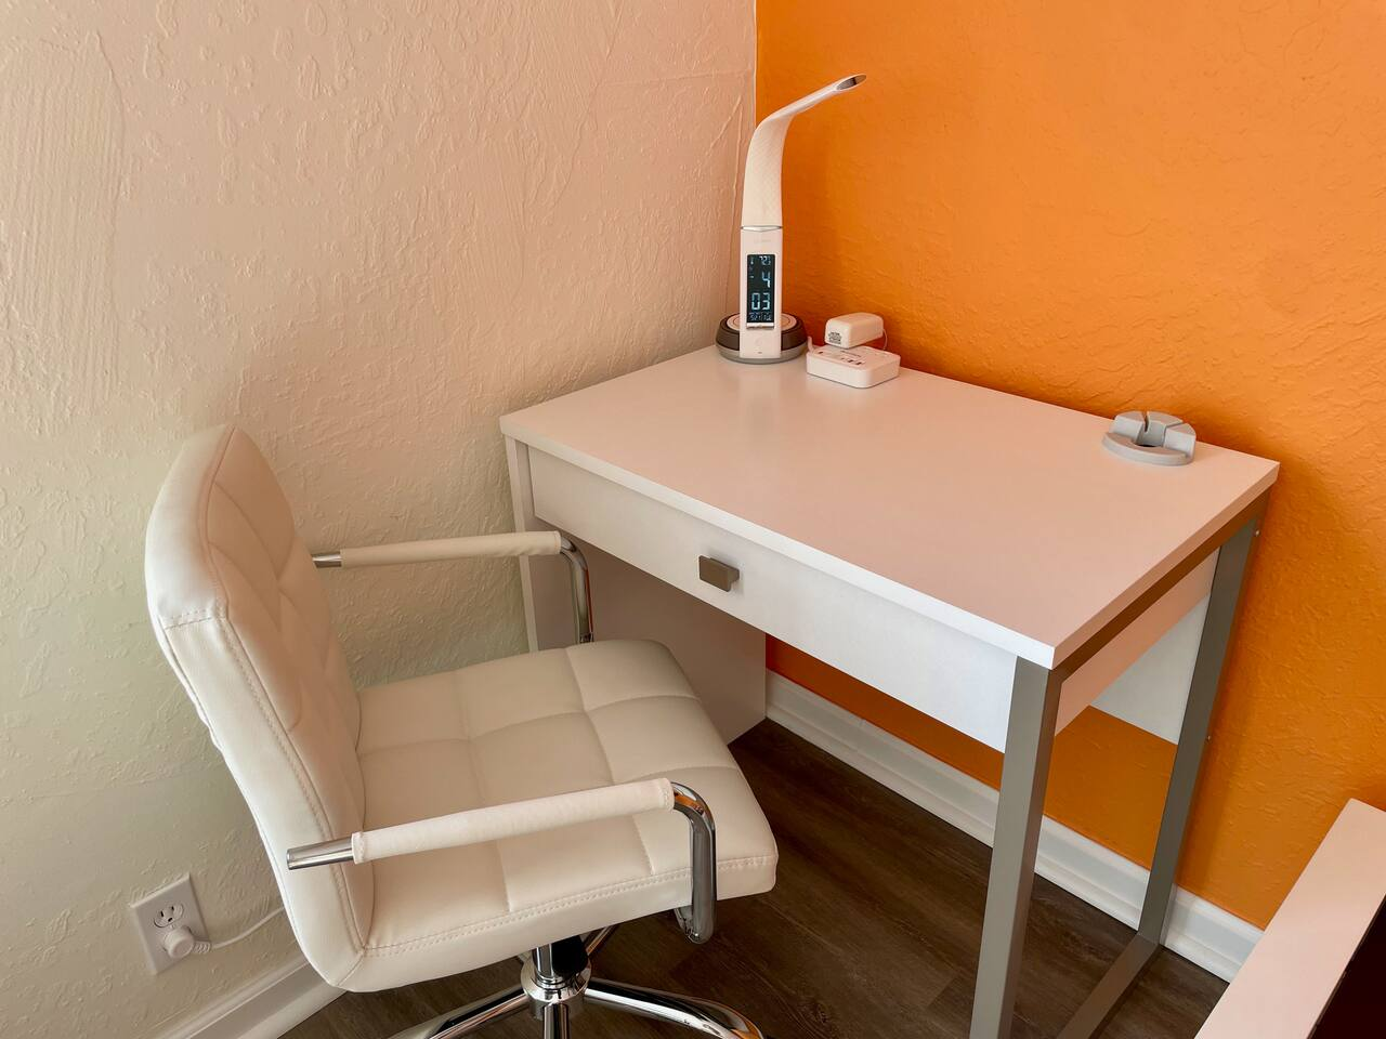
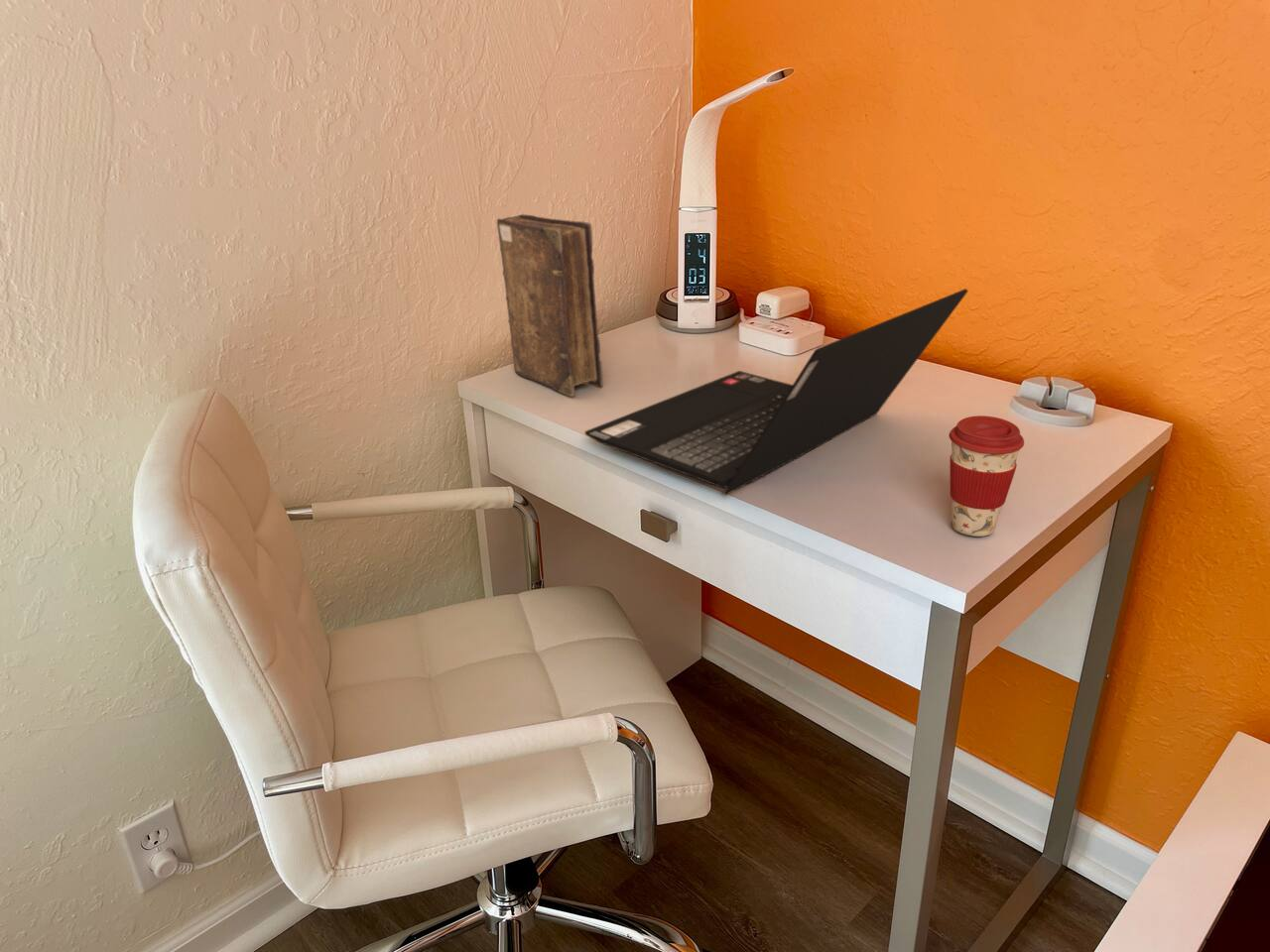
+ coffee cup [949,415,1025,537]
+ book [496,213,604,398]
+ laptop computer [583,288,969,497]
